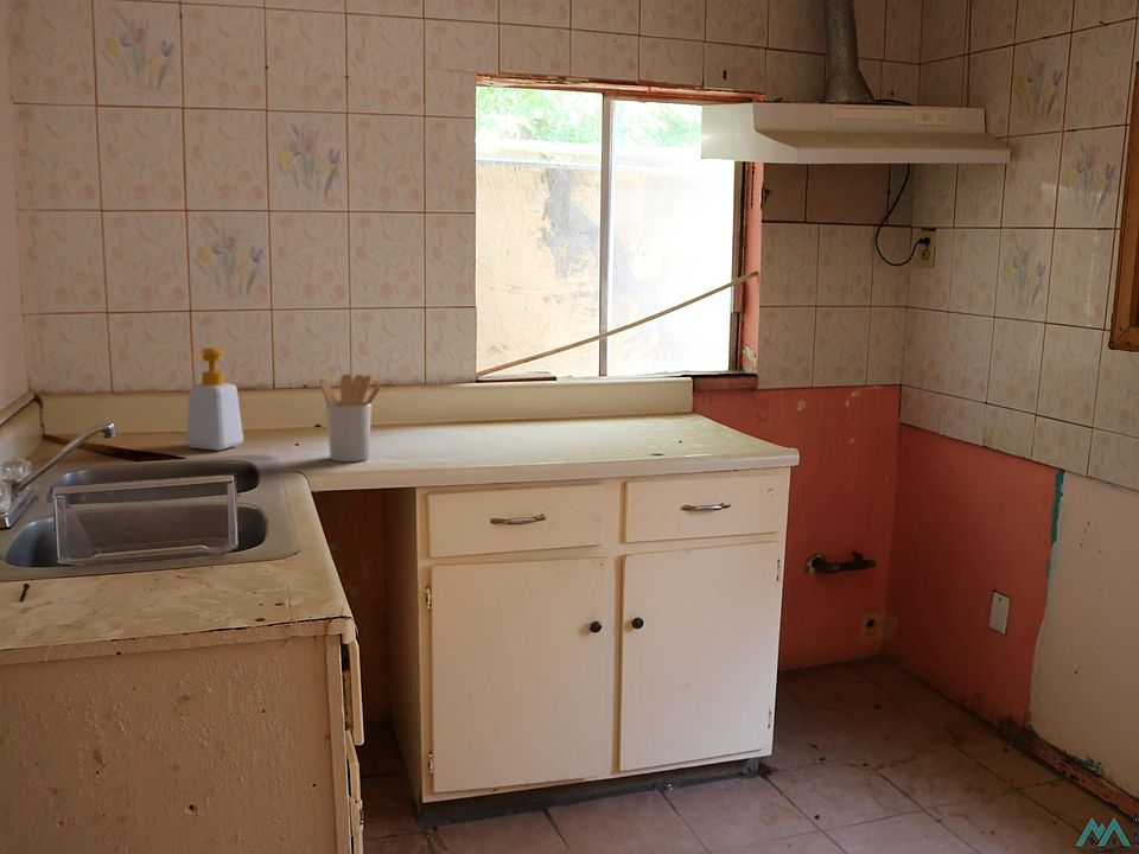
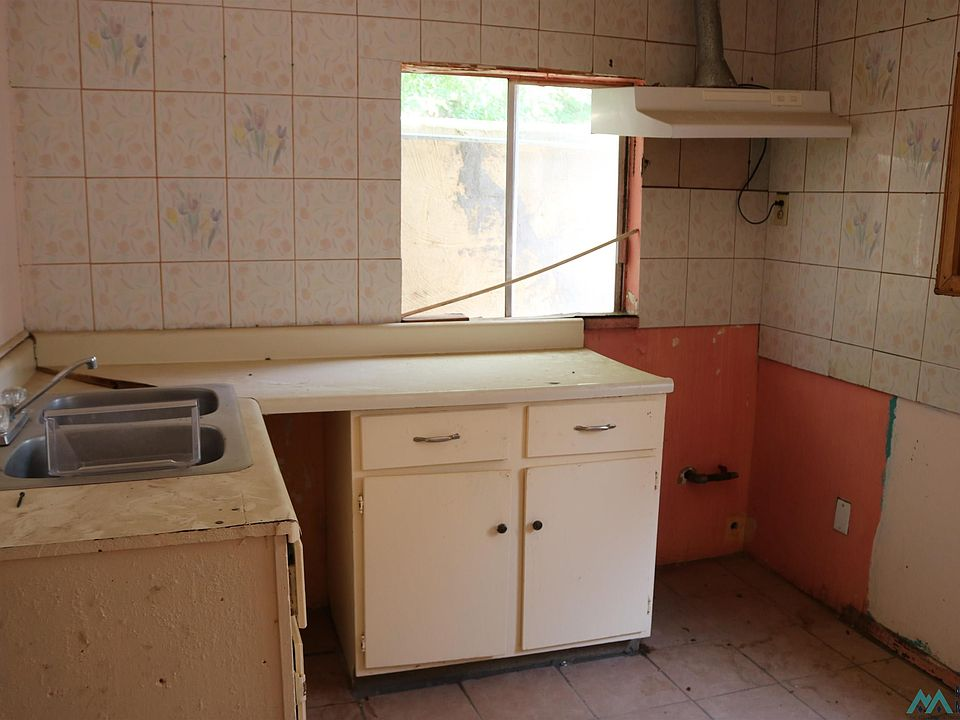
- soap bottle [184,346,244,452]
- utensil holder [319,374,382,463]
